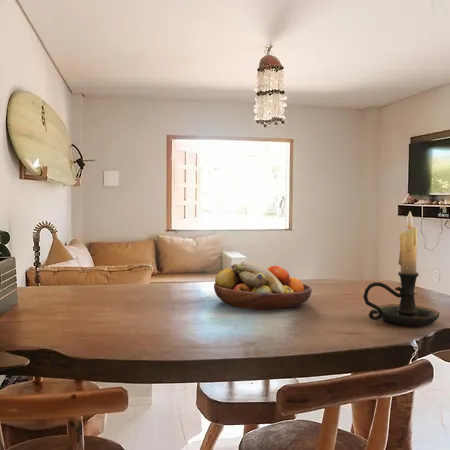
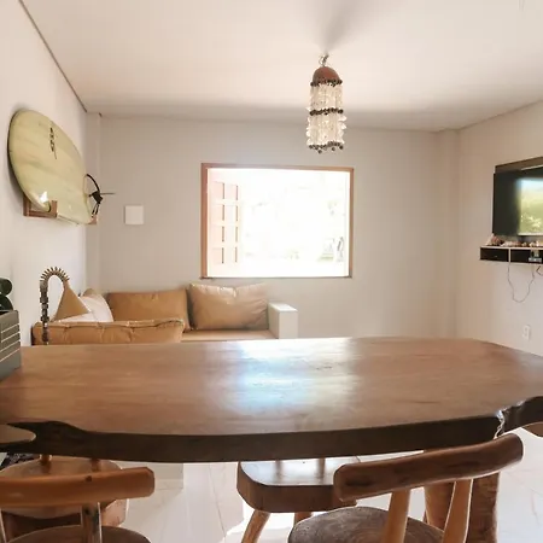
- fruit bowl [213,260,313,311]
- candle holder [363,211,440,327]
